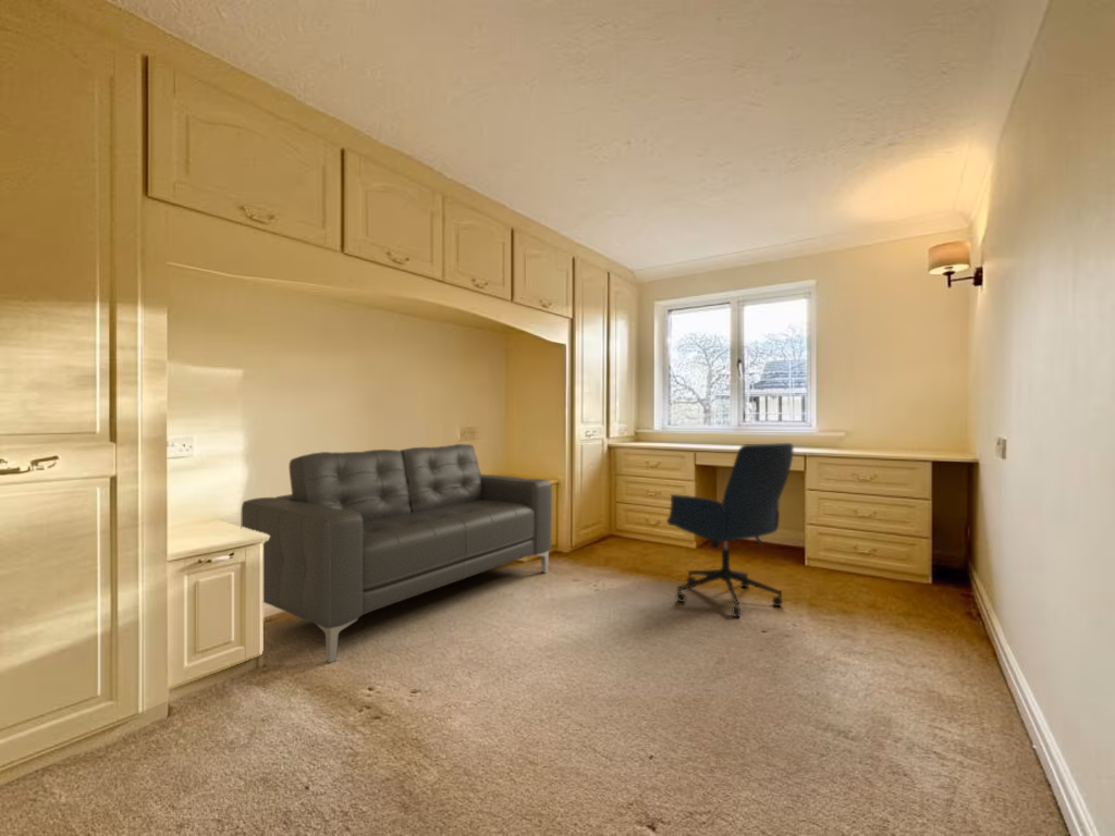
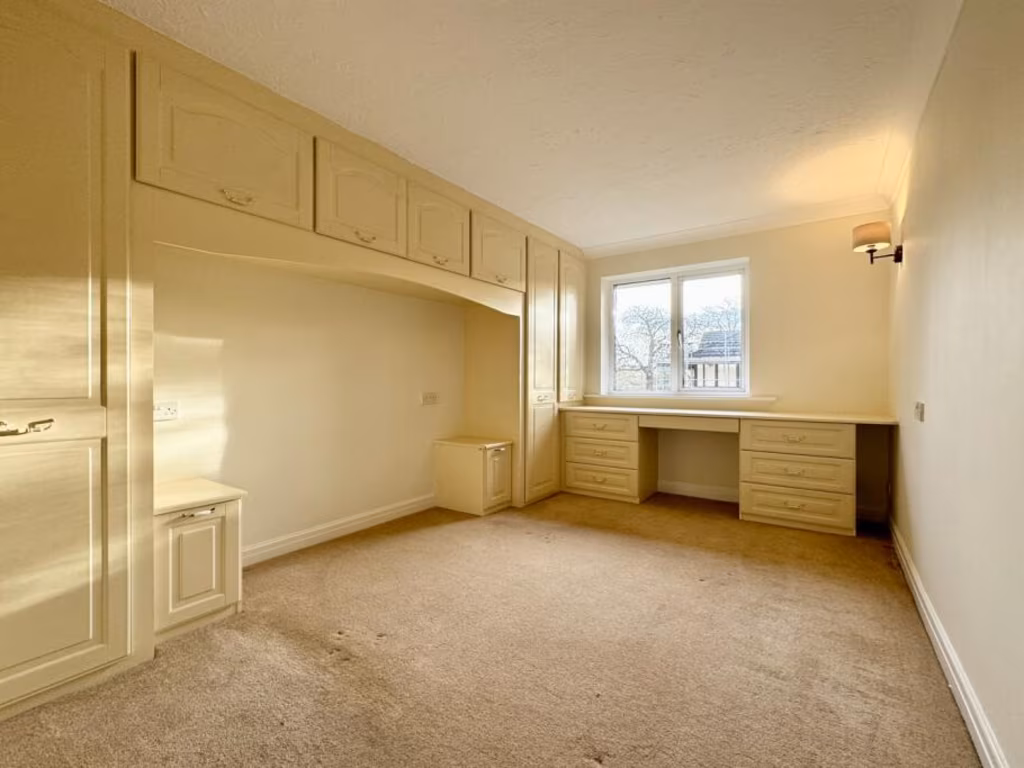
- sofa [241,443,553,664]
- office chair [665,442,795,618]
